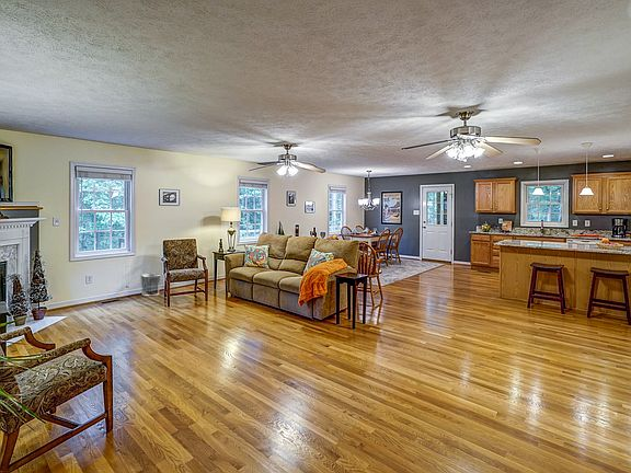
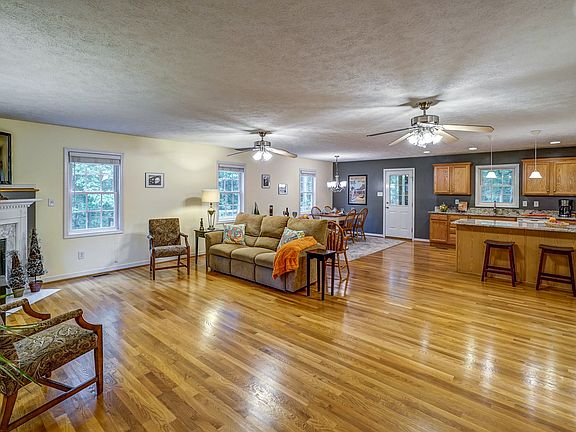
- waste bin [139,273,161,297]
